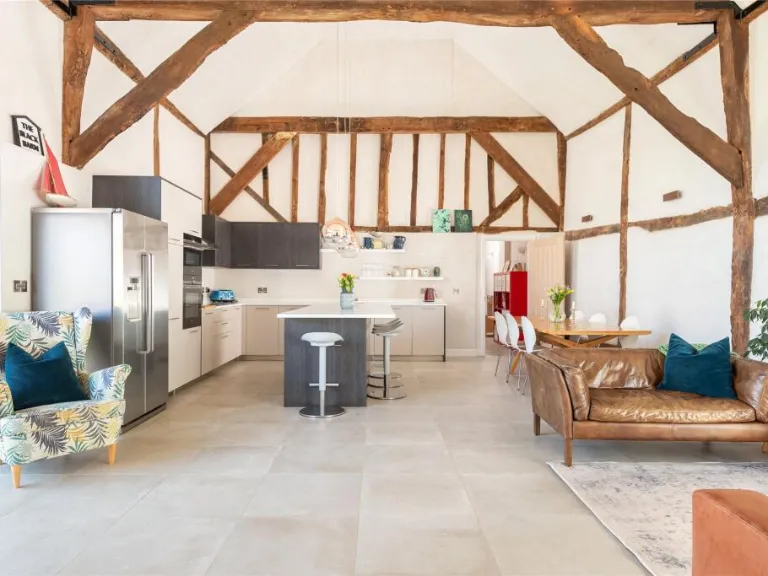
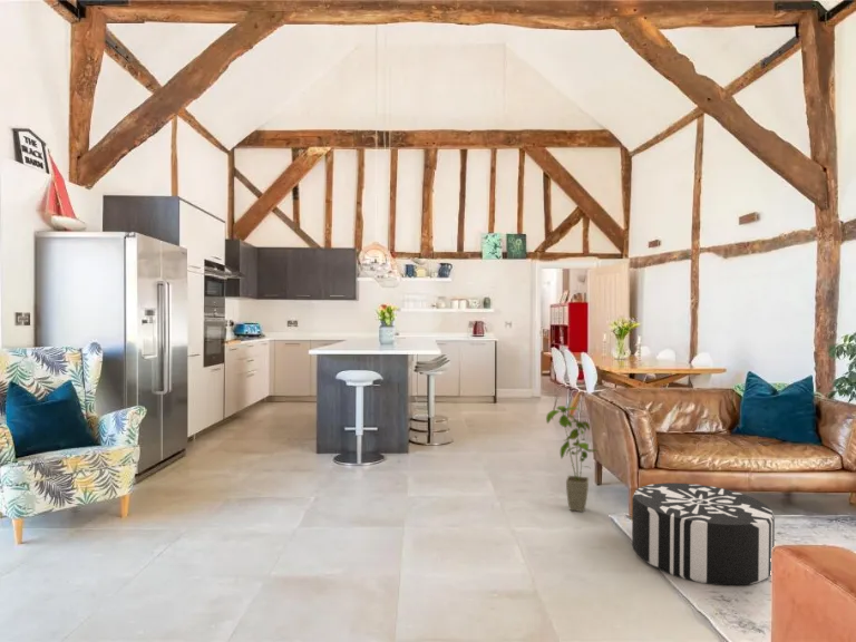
+ pouf [631,481,776,586]
+ house plant [545,405,600,513]
